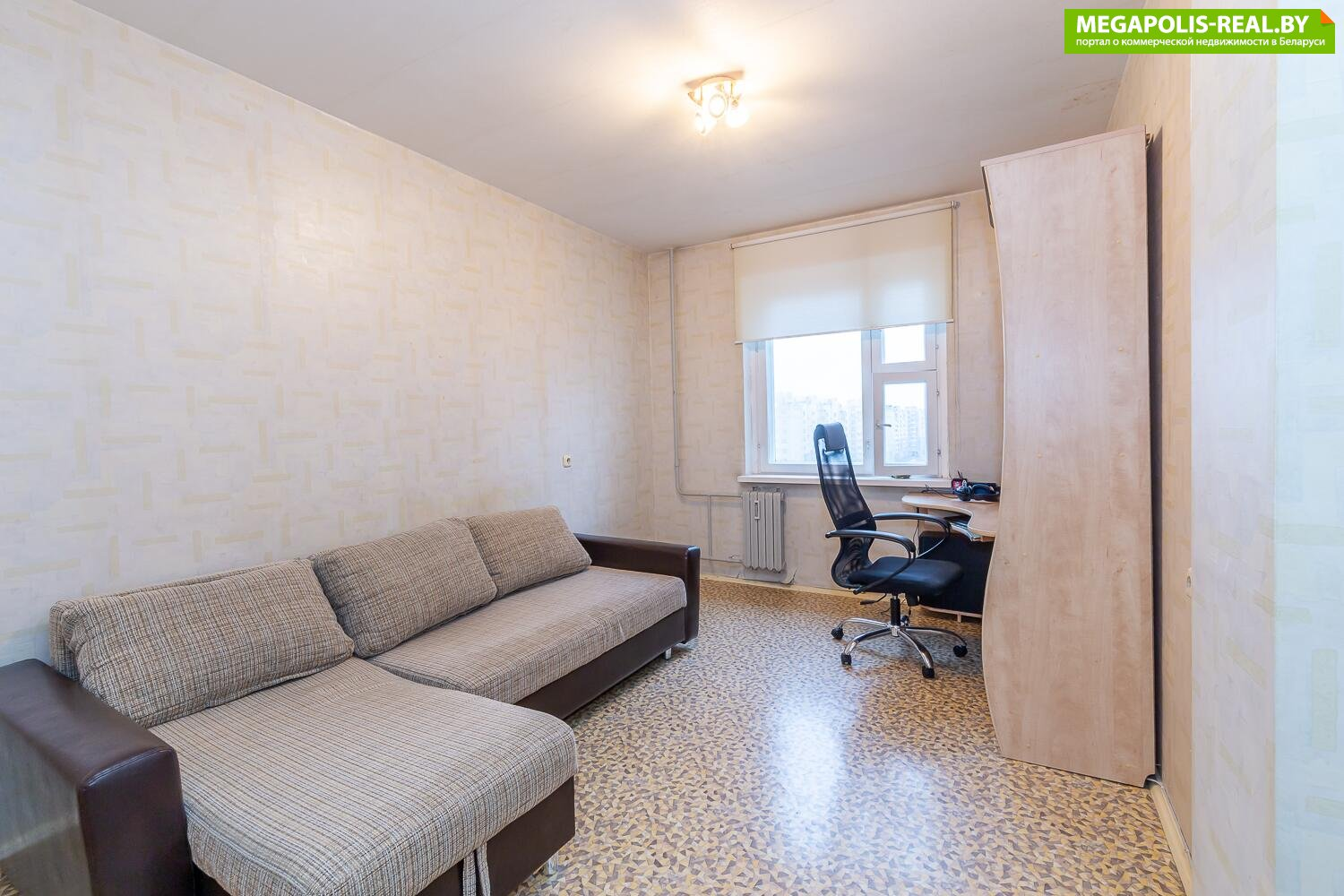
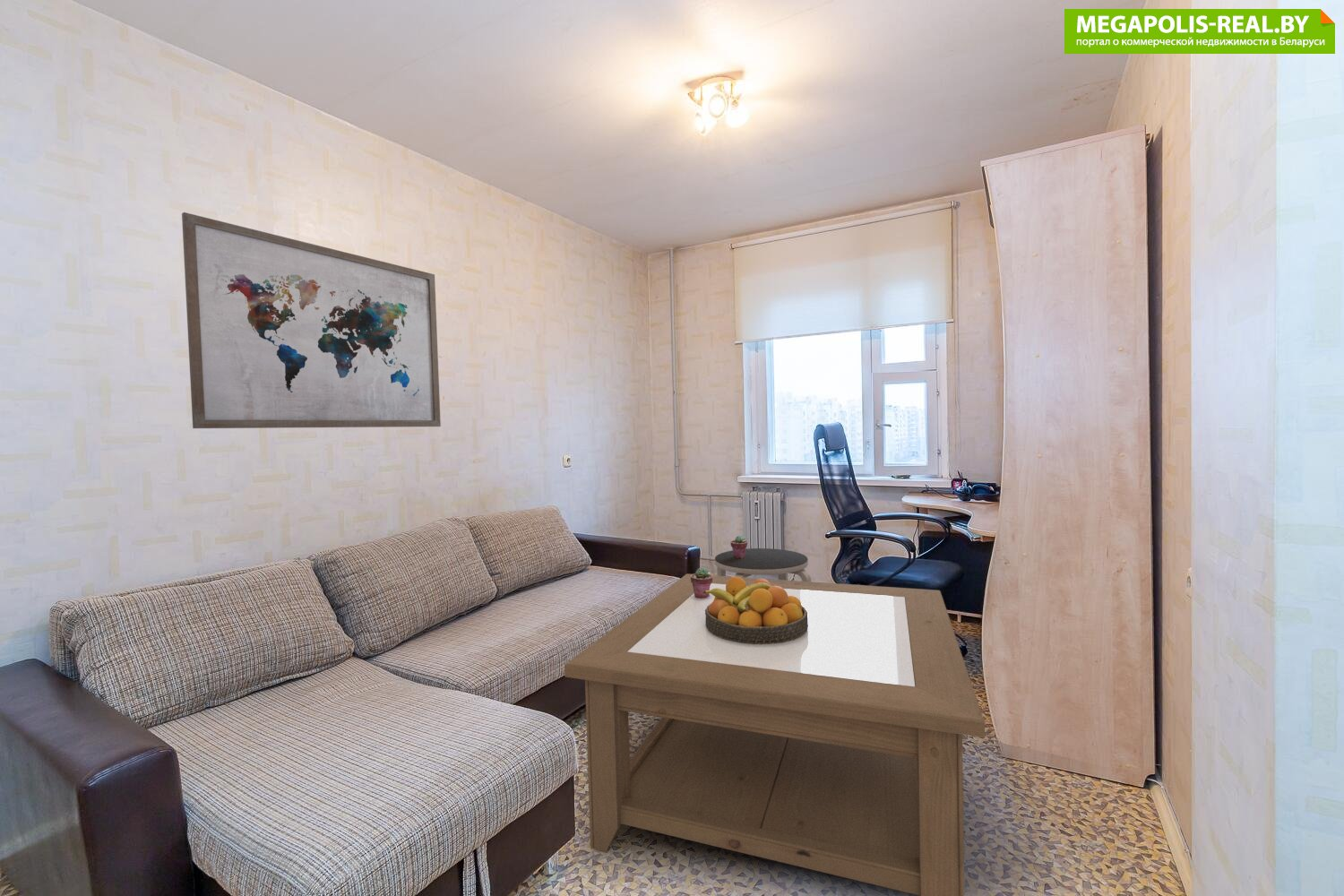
+ potted succulent [691,566,712,599]
+ side table [714,547,812,582]
+ coffee table [564,573,986,896]
+ fruit bowl [703,576,808,644]
+ potted succulent [729,534,748,558]
+ wall art [181,211,442,429]
